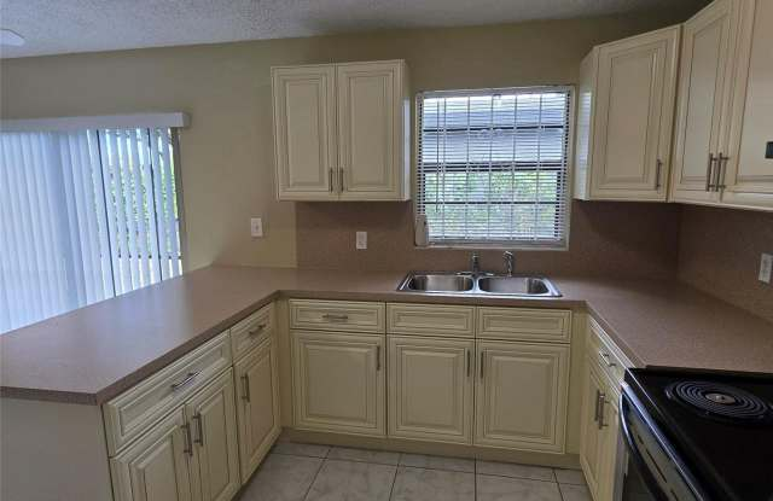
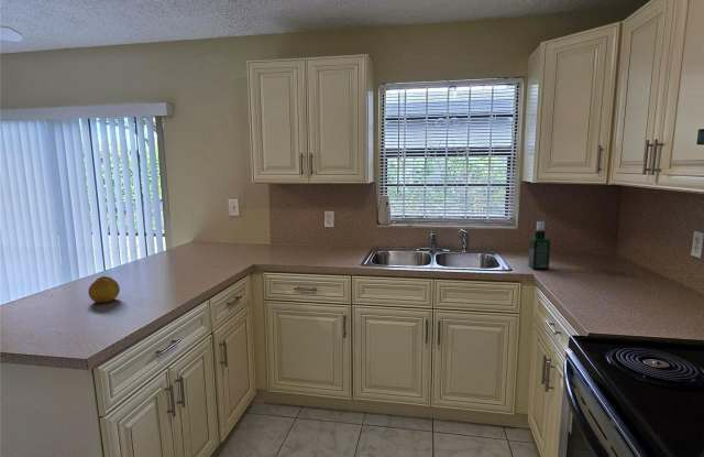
+ spray bottle [528,220,551,271]
+ fruit [87,275,121,304]
